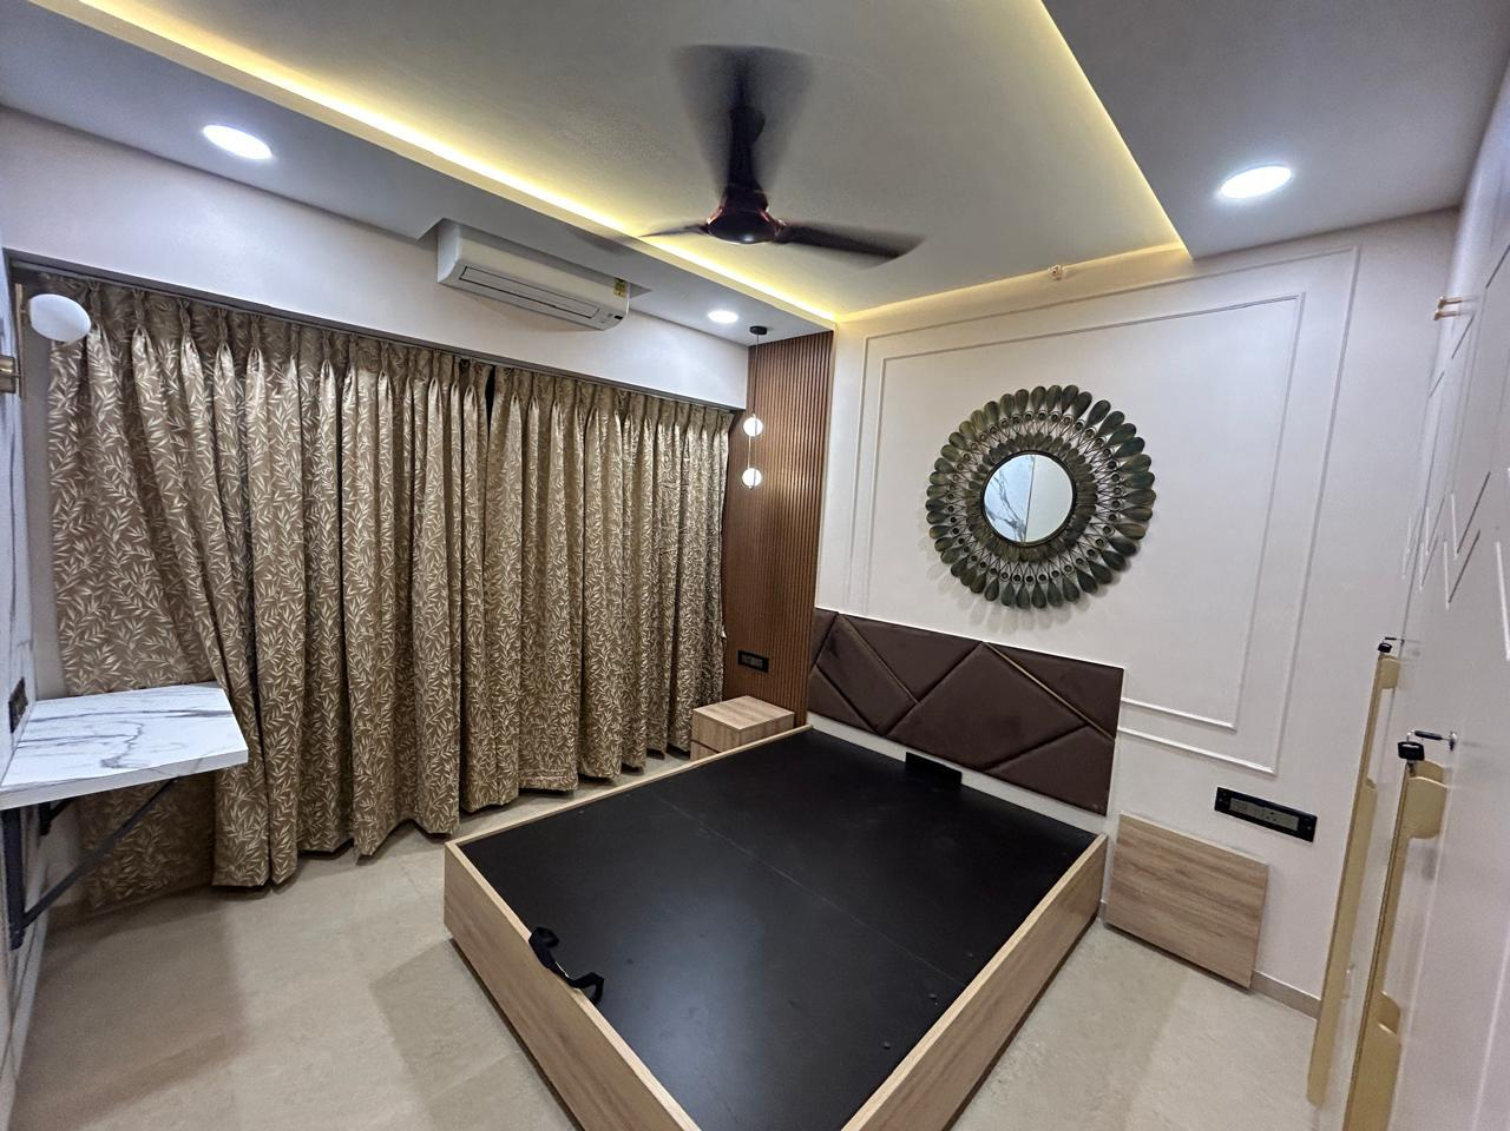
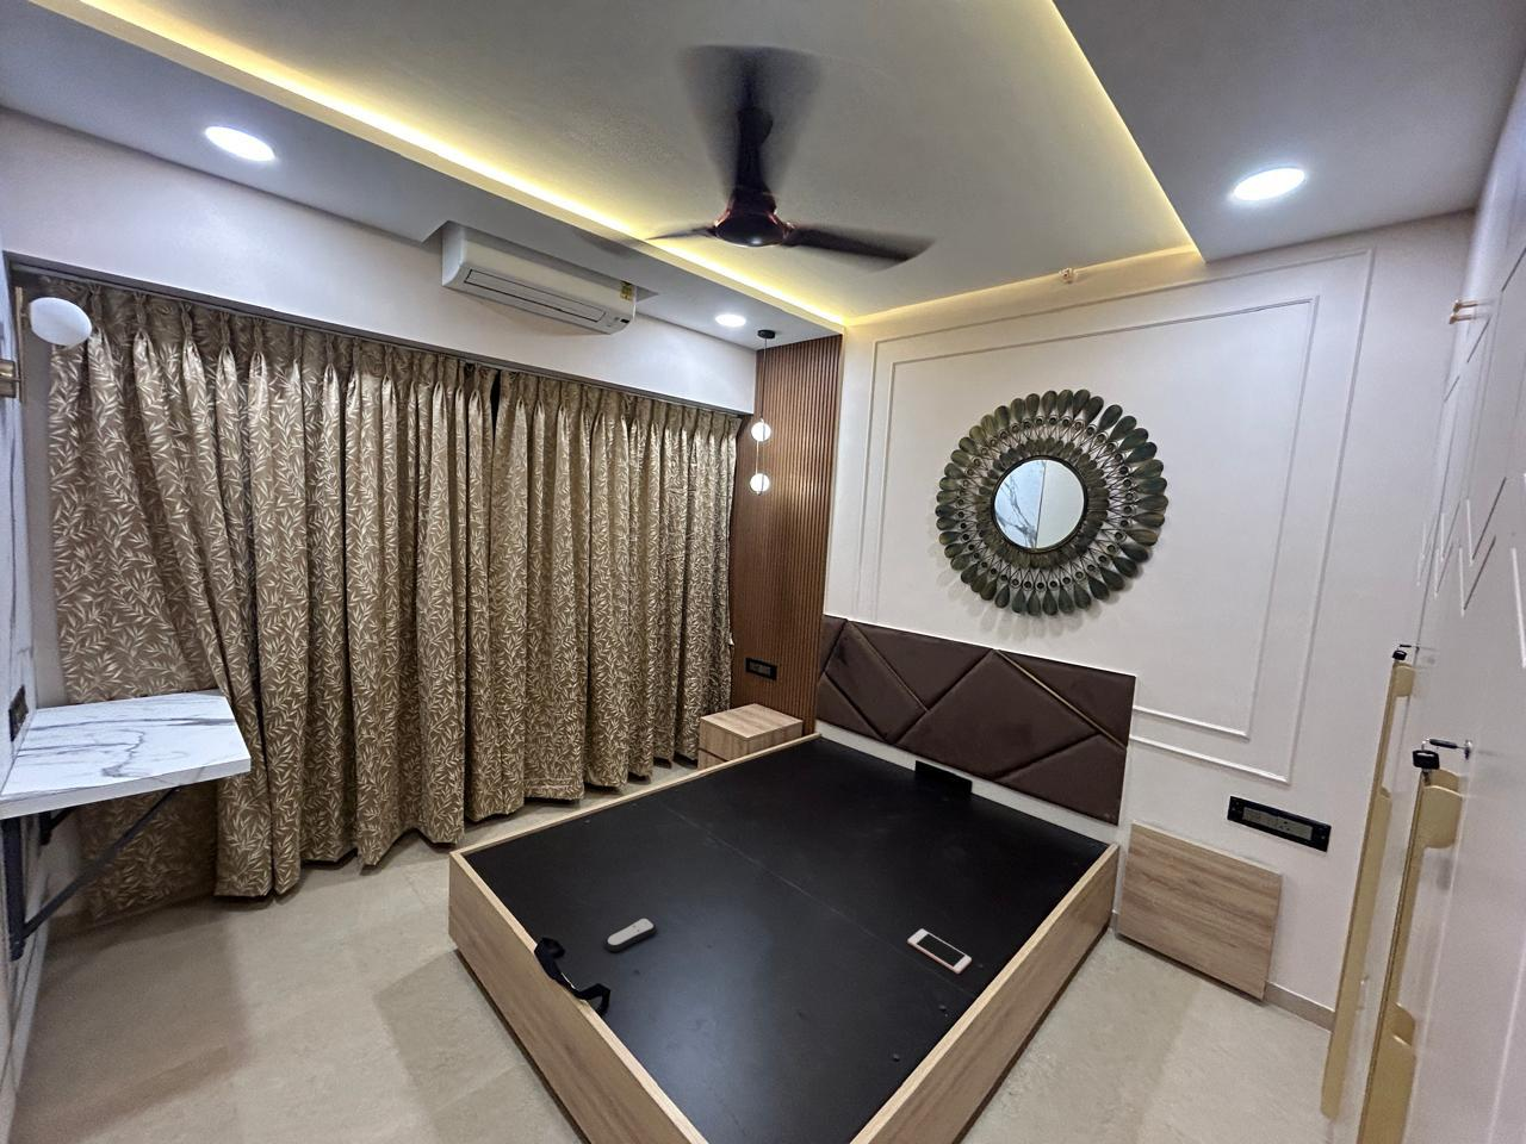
+ remote control [603,917,657,952]
+ cell phone [907,929,973,975]
